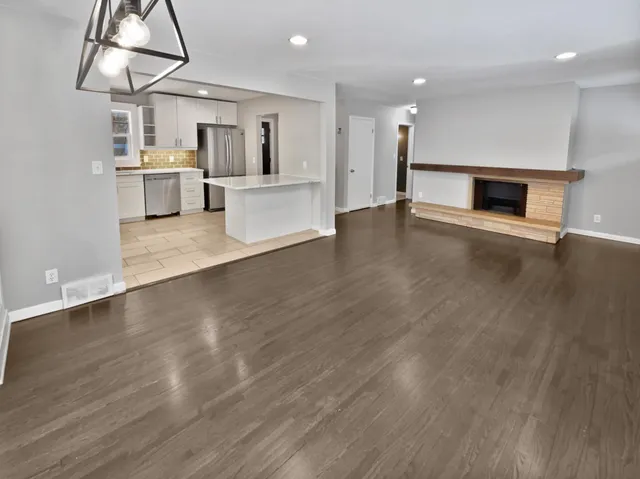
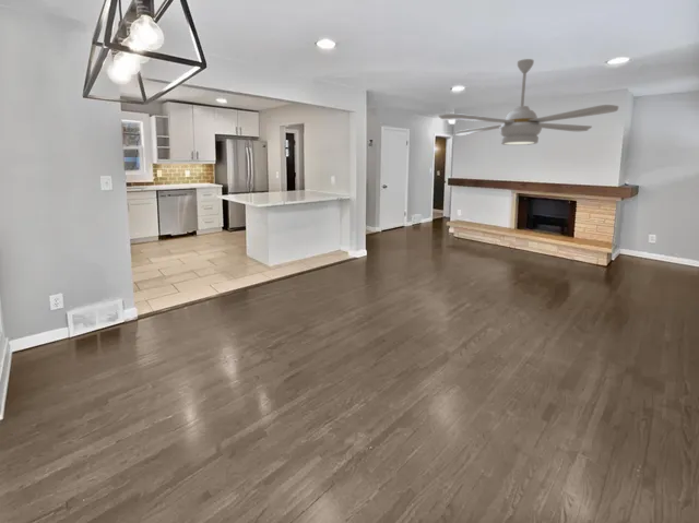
+ ceiling fan [437,58,619,146]
